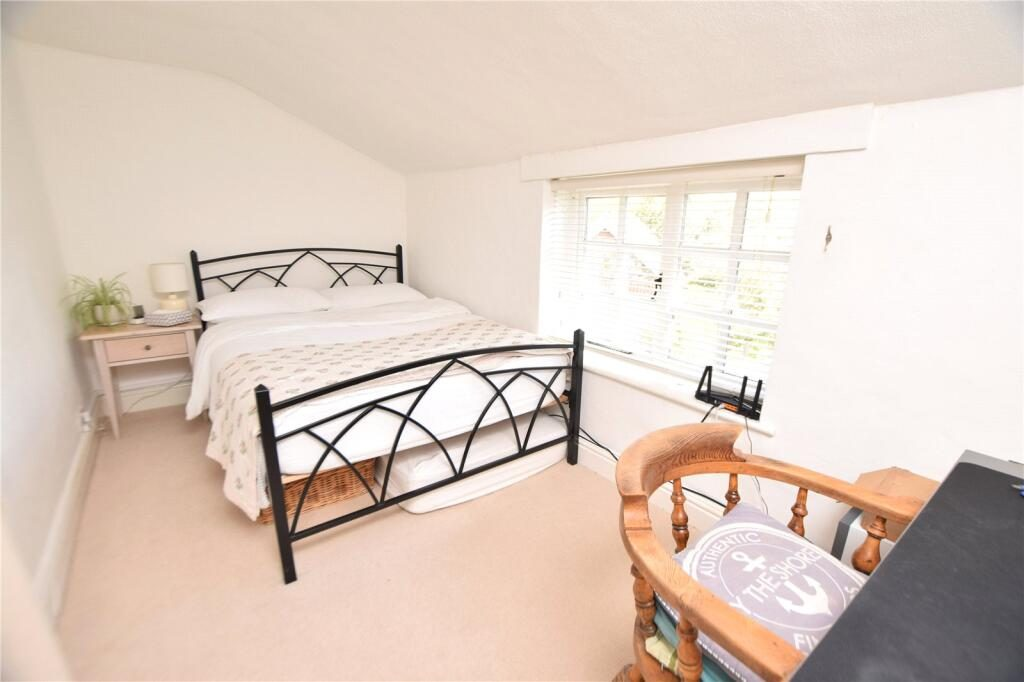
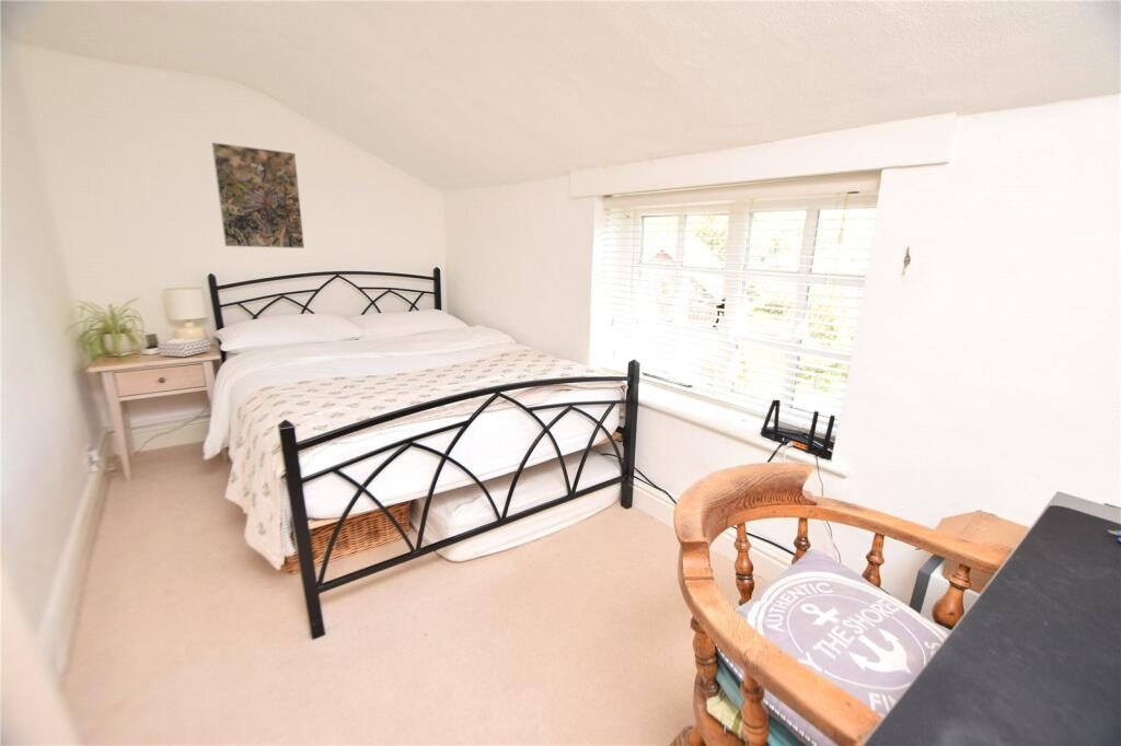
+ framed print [210,141,305,249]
